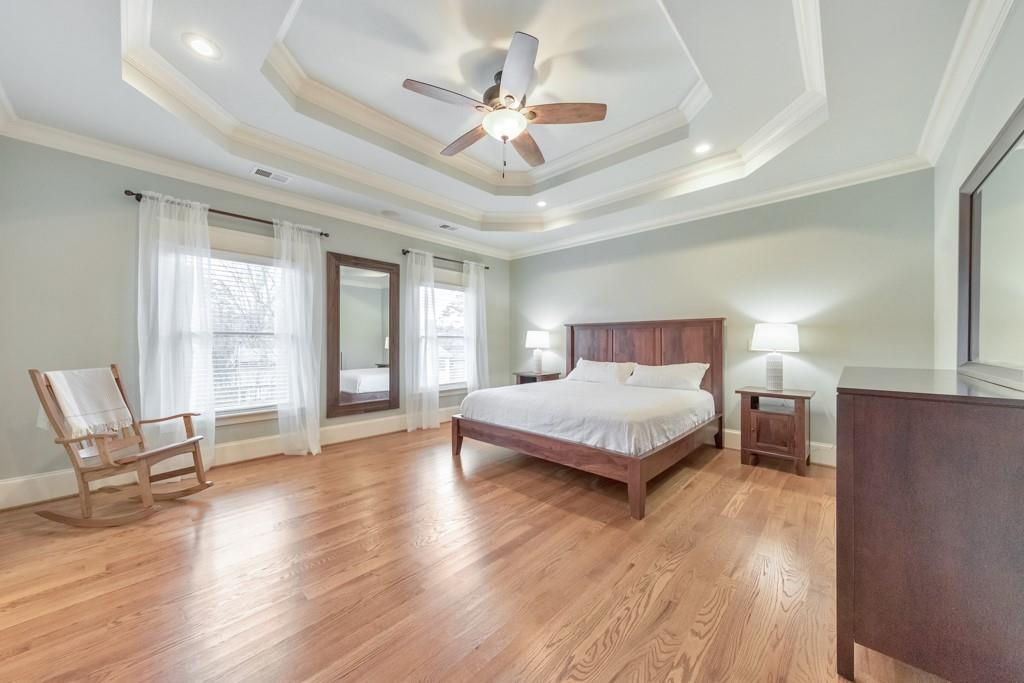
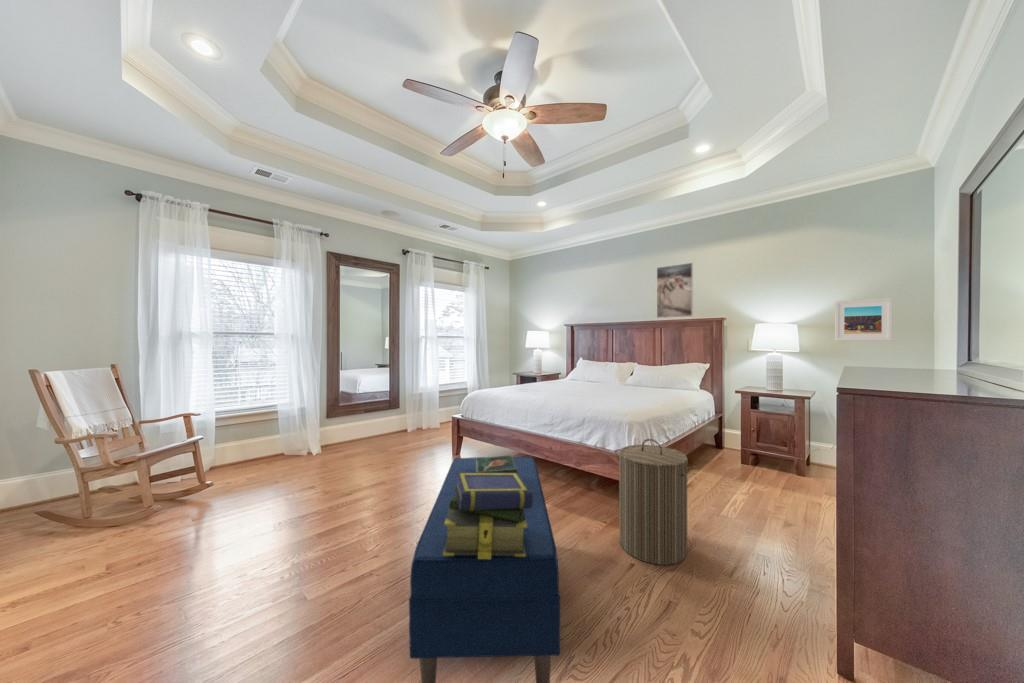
+ bench [408,456,561,683]
+ stack of books [443,473,533,559]
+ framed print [834,297,893,342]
+ laundry hamper [614,438,697,566]
+ decorative box [476,455,517,473]
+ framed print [656,262,694,319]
